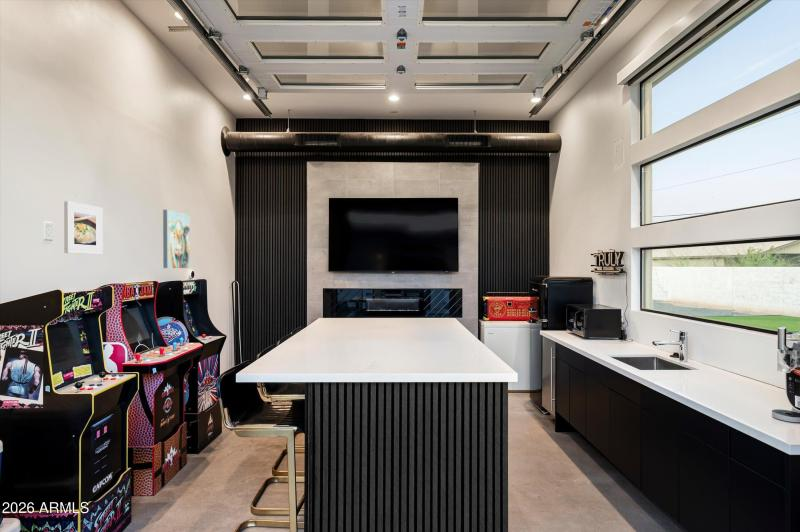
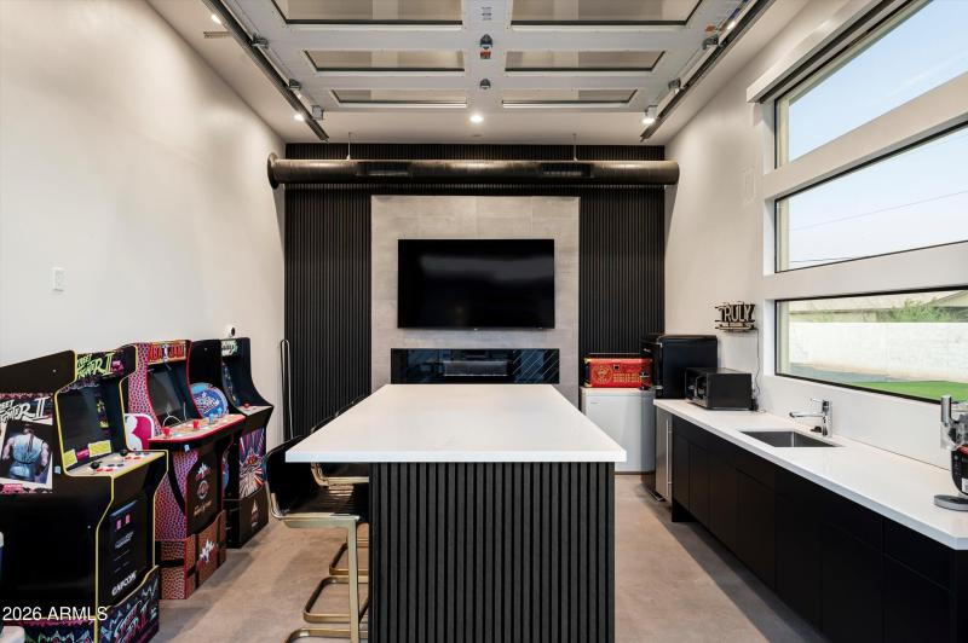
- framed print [63,200,104,255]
- wall art [162,209,191,269]
